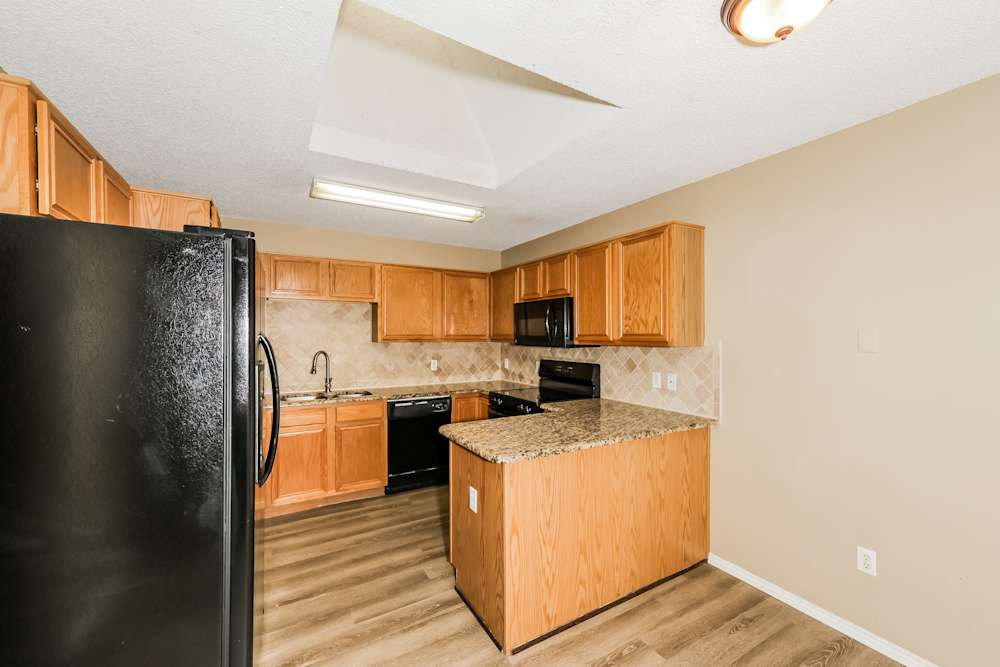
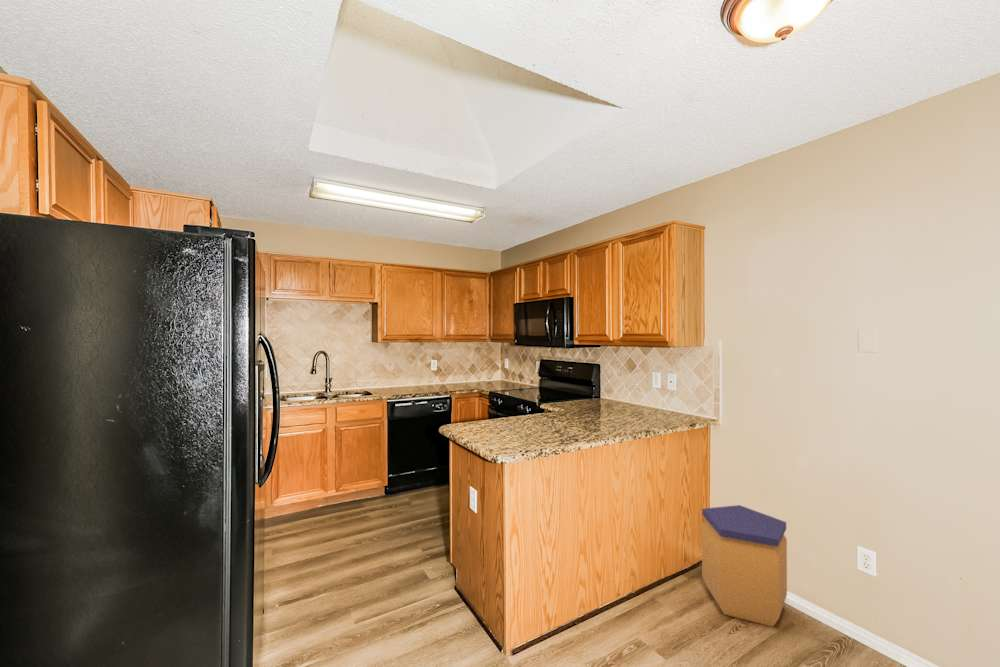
+ trash can [701,504,788,628]
